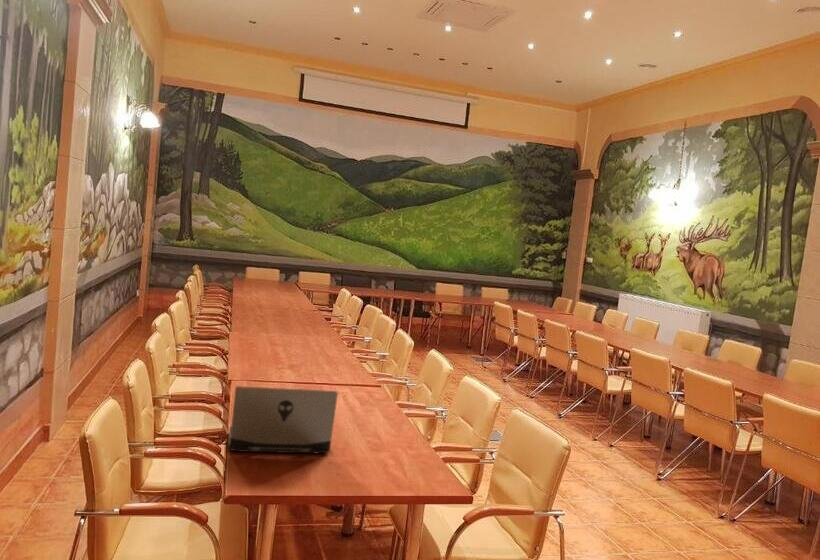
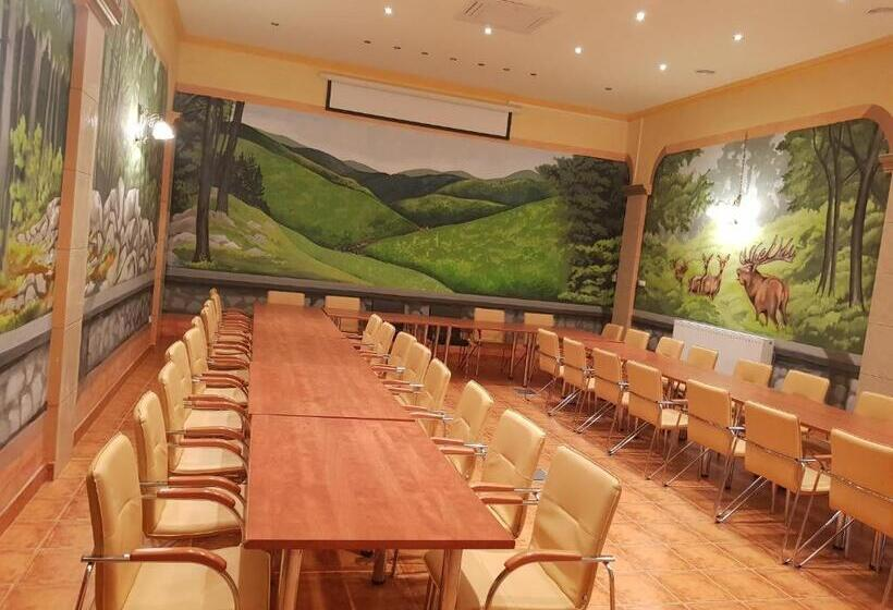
- laptop [228,385,339,455]
